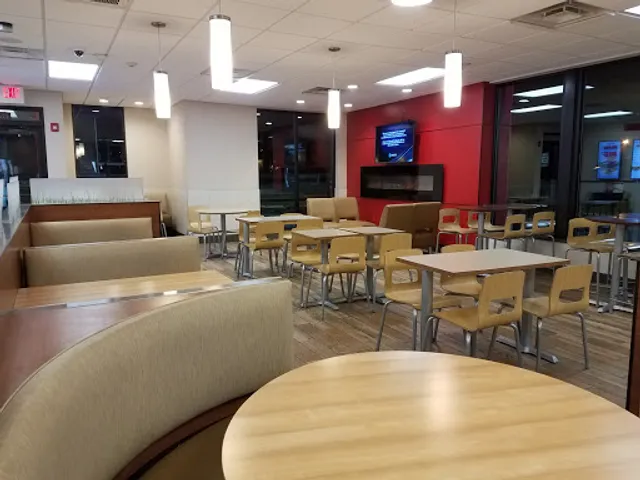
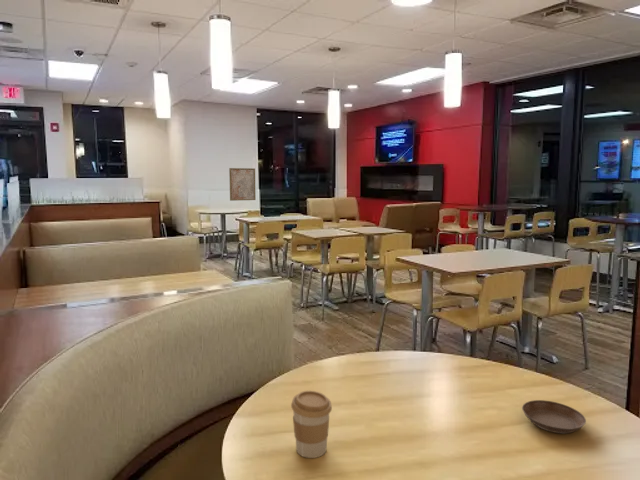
+ wall art [228,167,257,202]
+ saucer [521,399,587,434]
+ coffee cup [290,390,333,459]
